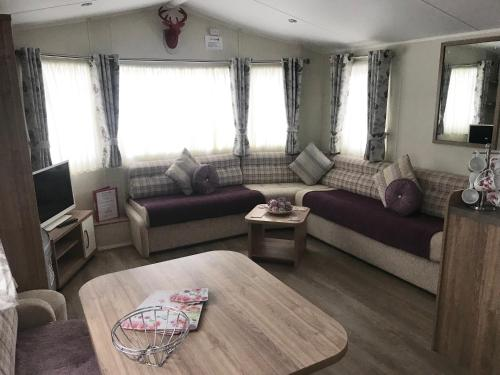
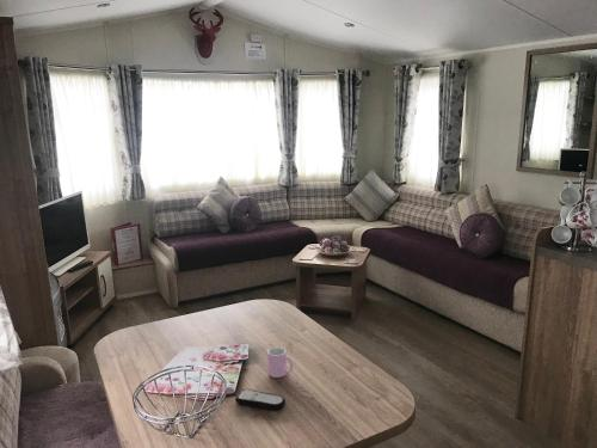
+ cup [266,346,294,379]
+ remote control [234,388,287,411]
